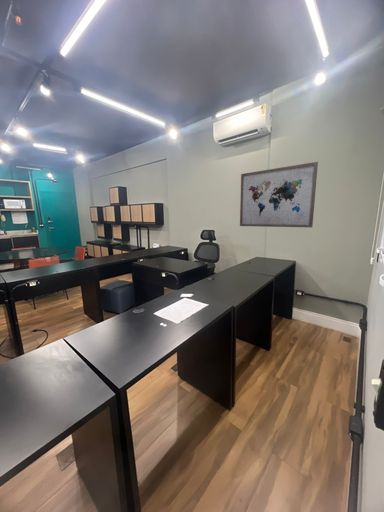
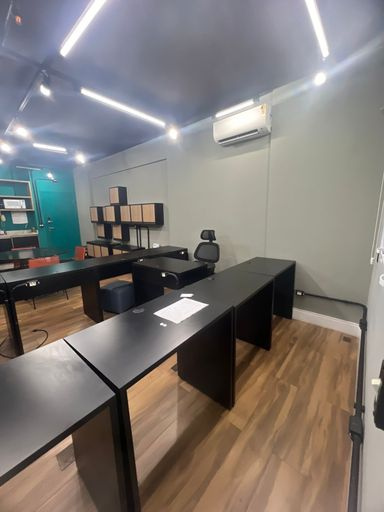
- wall art [239,161,319,228]
